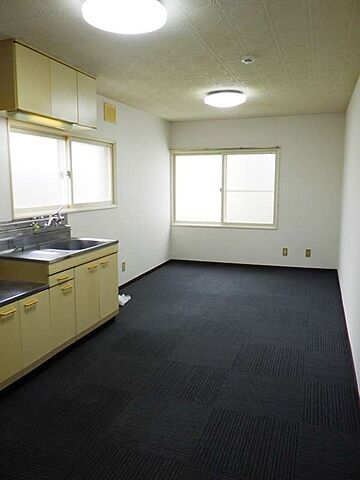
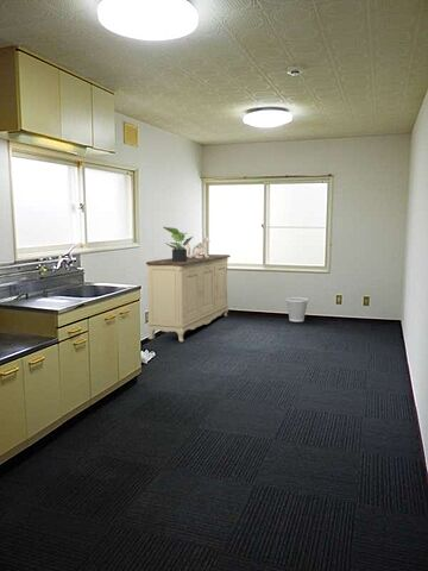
+ potted plant [162,226,195,262]
+ sideboard [145,253,232,343]
+ decorative sculpture [185,234,212,258]
+ wastebasket [285,296,309,322]
